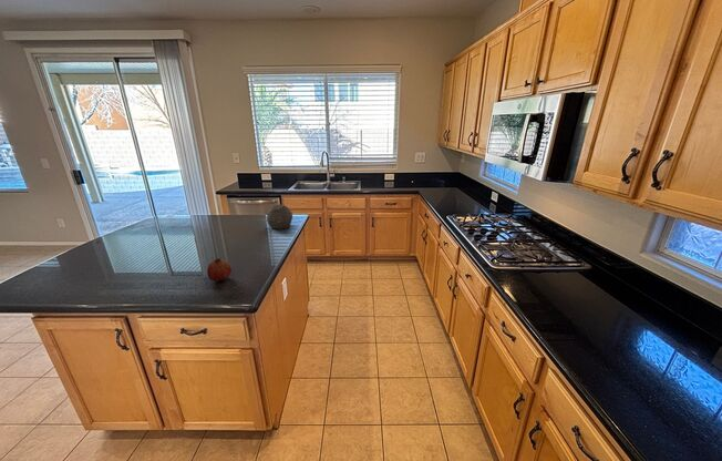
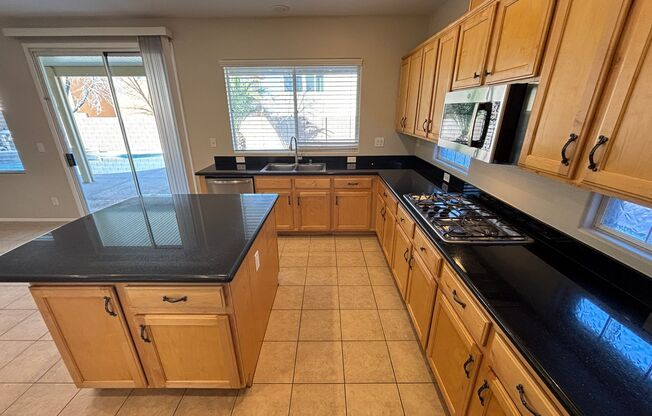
- bowl [266,204,293,230]
- fruit [206,257,233,283]
